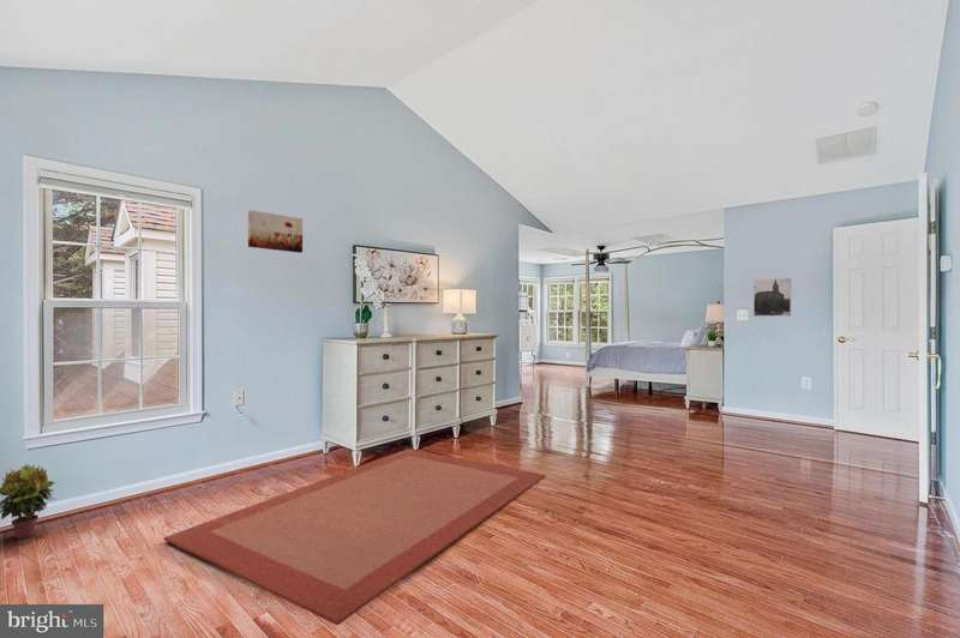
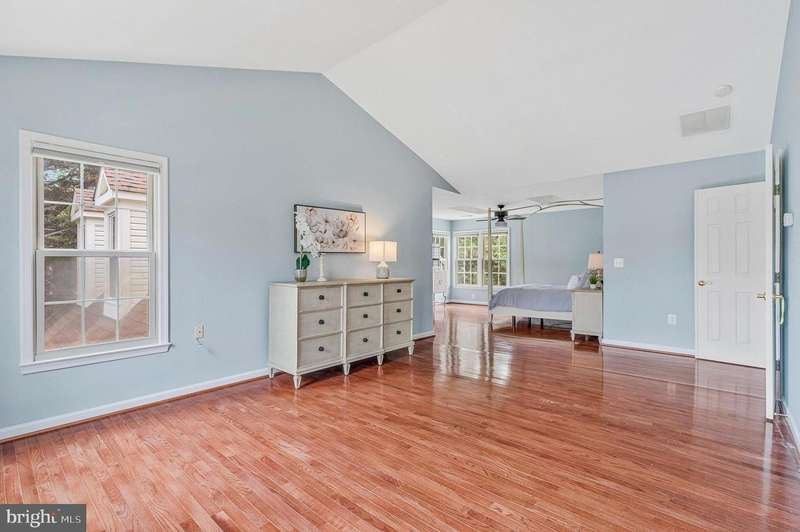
- potted plant [0,464,56,540]
- rug [163,447,547,626]
- wall art [247,209,304,254]
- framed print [752,277,792,318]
